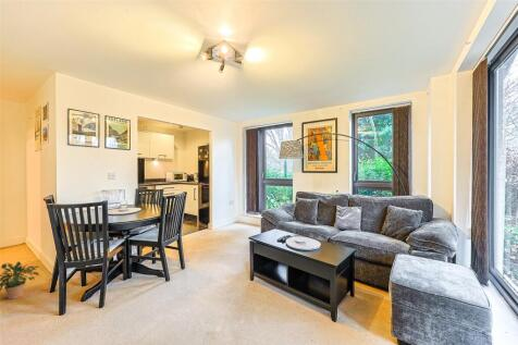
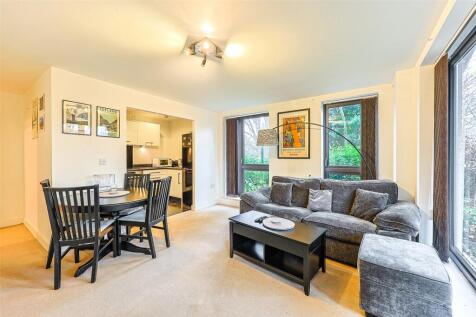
- potted plant [0,260,40,300]
